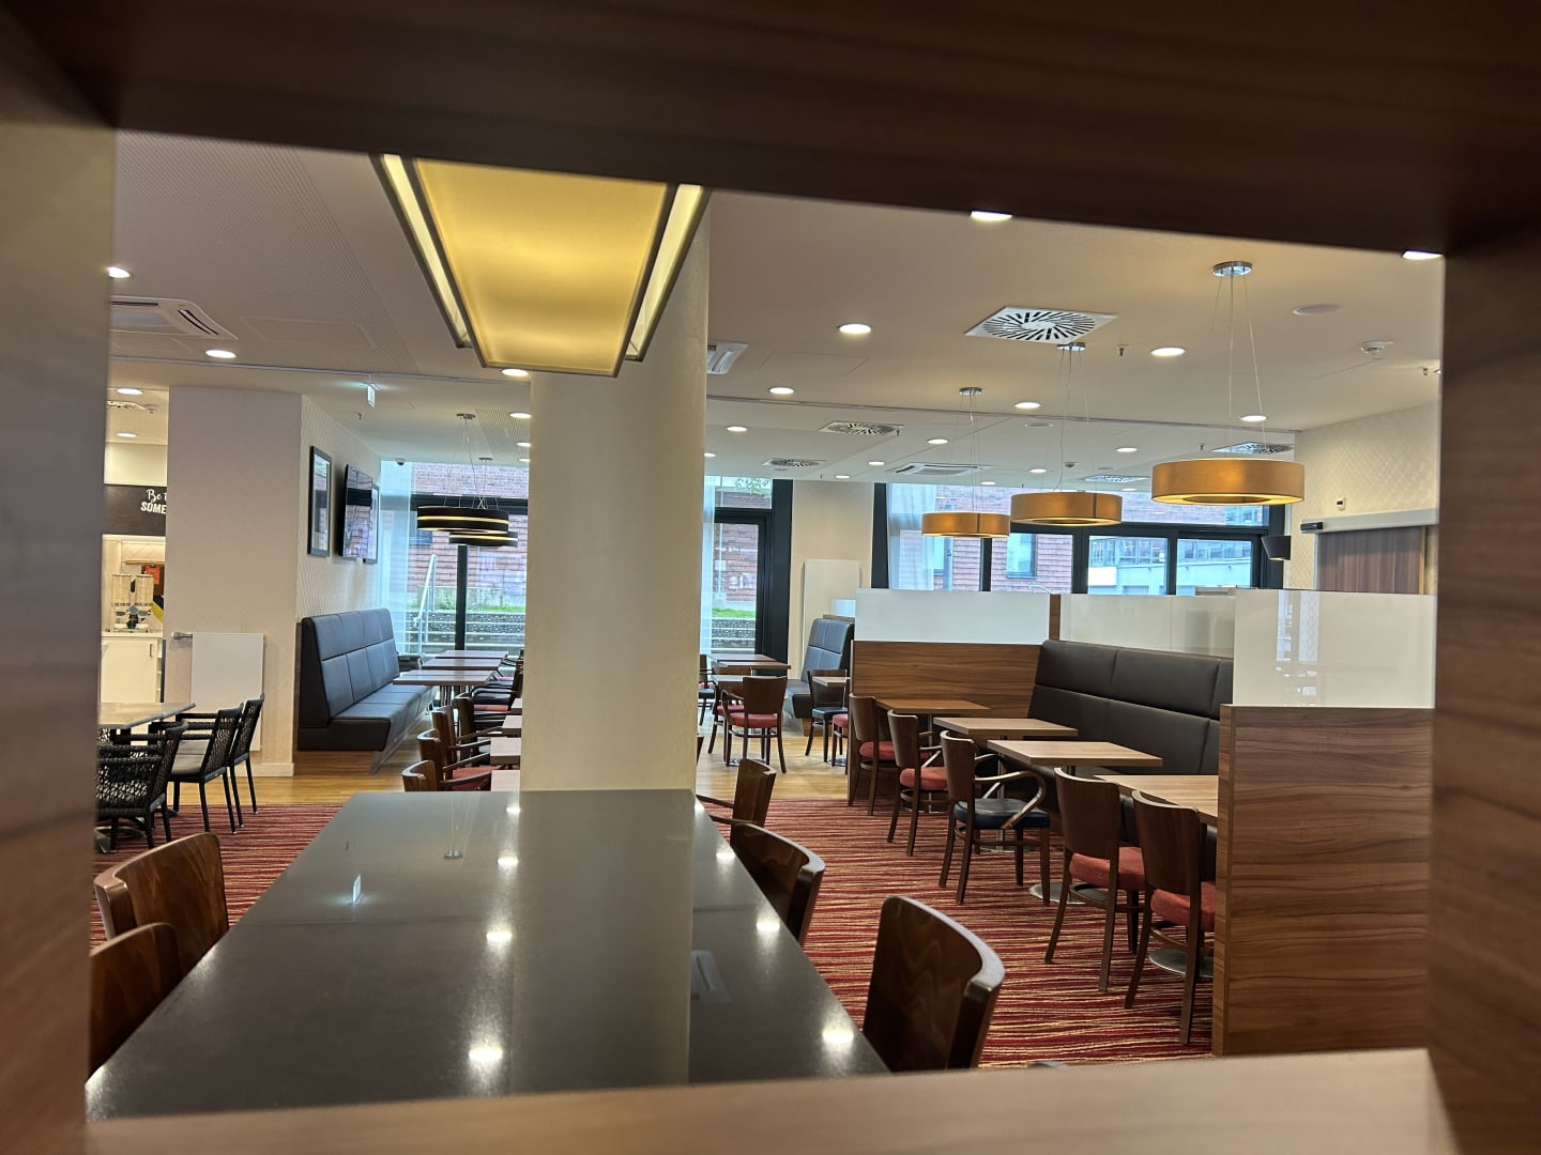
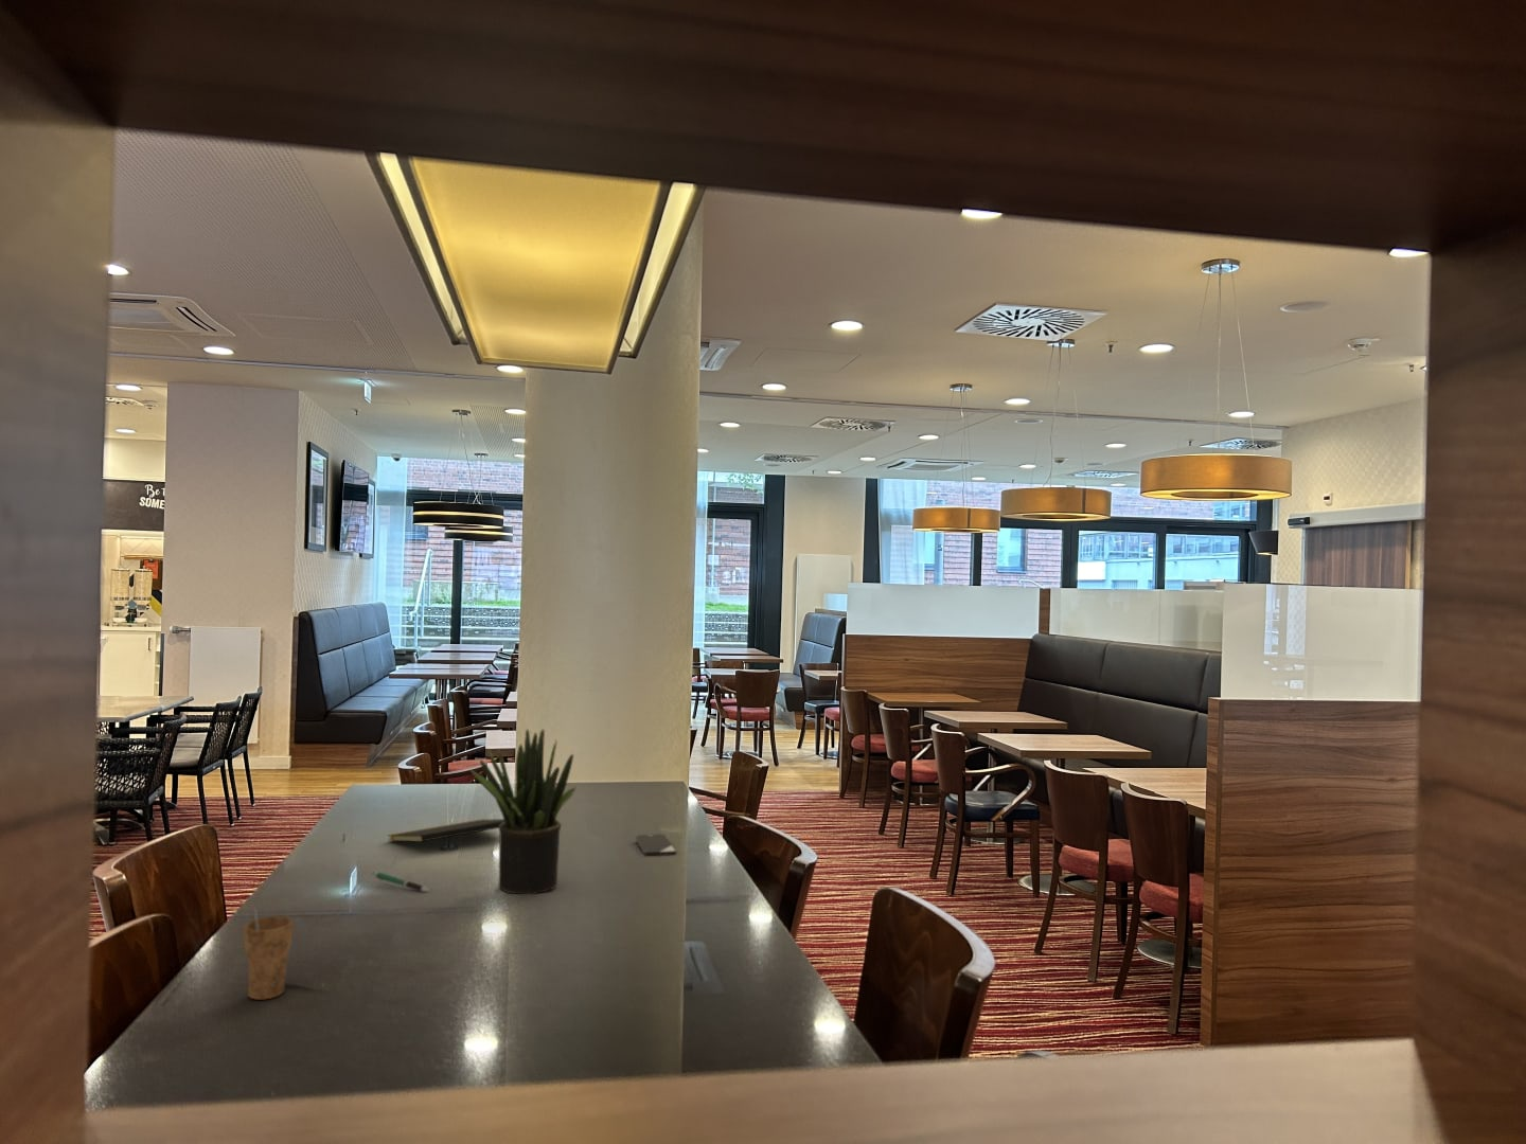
+ cup [243,900,293,1001]
+ pen [372,871,430,893]
+ smartphone [634,833,678,857]
+ potted plant [470,728,577,895]
+ notepad [387,818,505,844]
